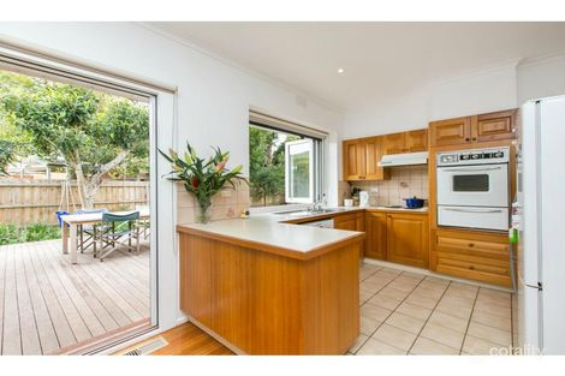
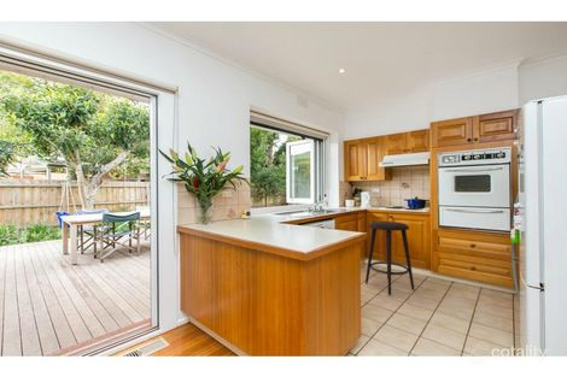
+ stool [364,220,415,296]
